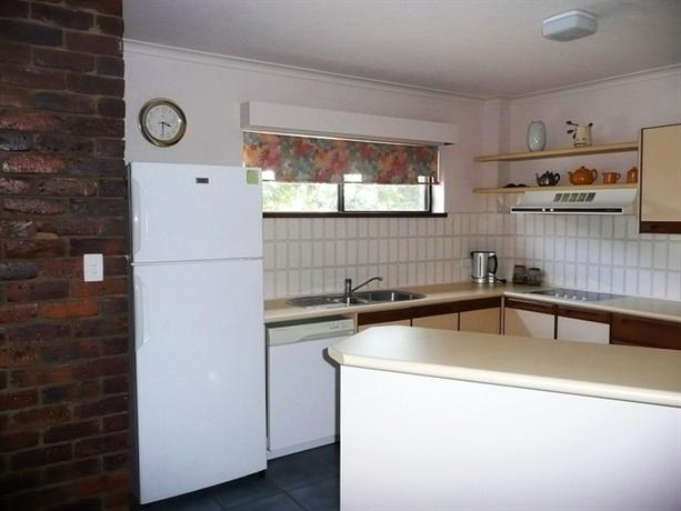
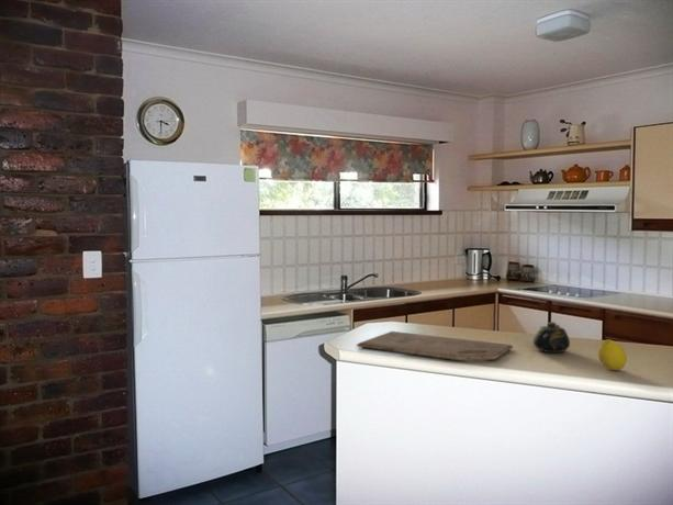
+ cutting board [356,330,514,361]
+ teapot [532,321,571,354]
+ fruit [597,338,628,371]
